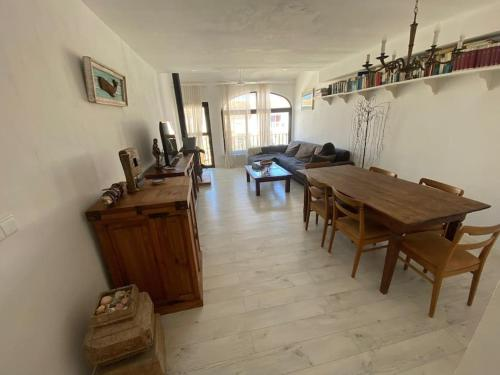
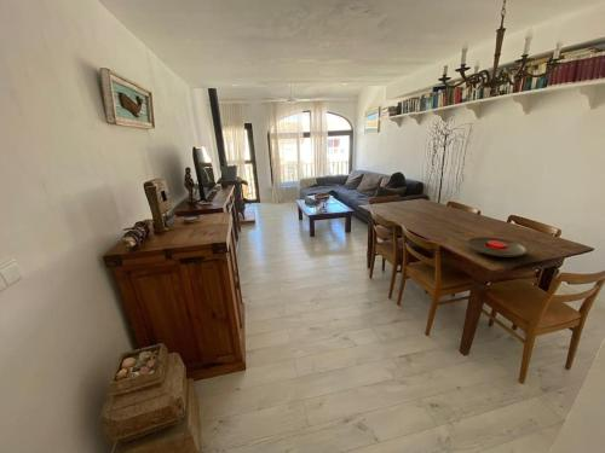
+ plate [466,236,529,259]
